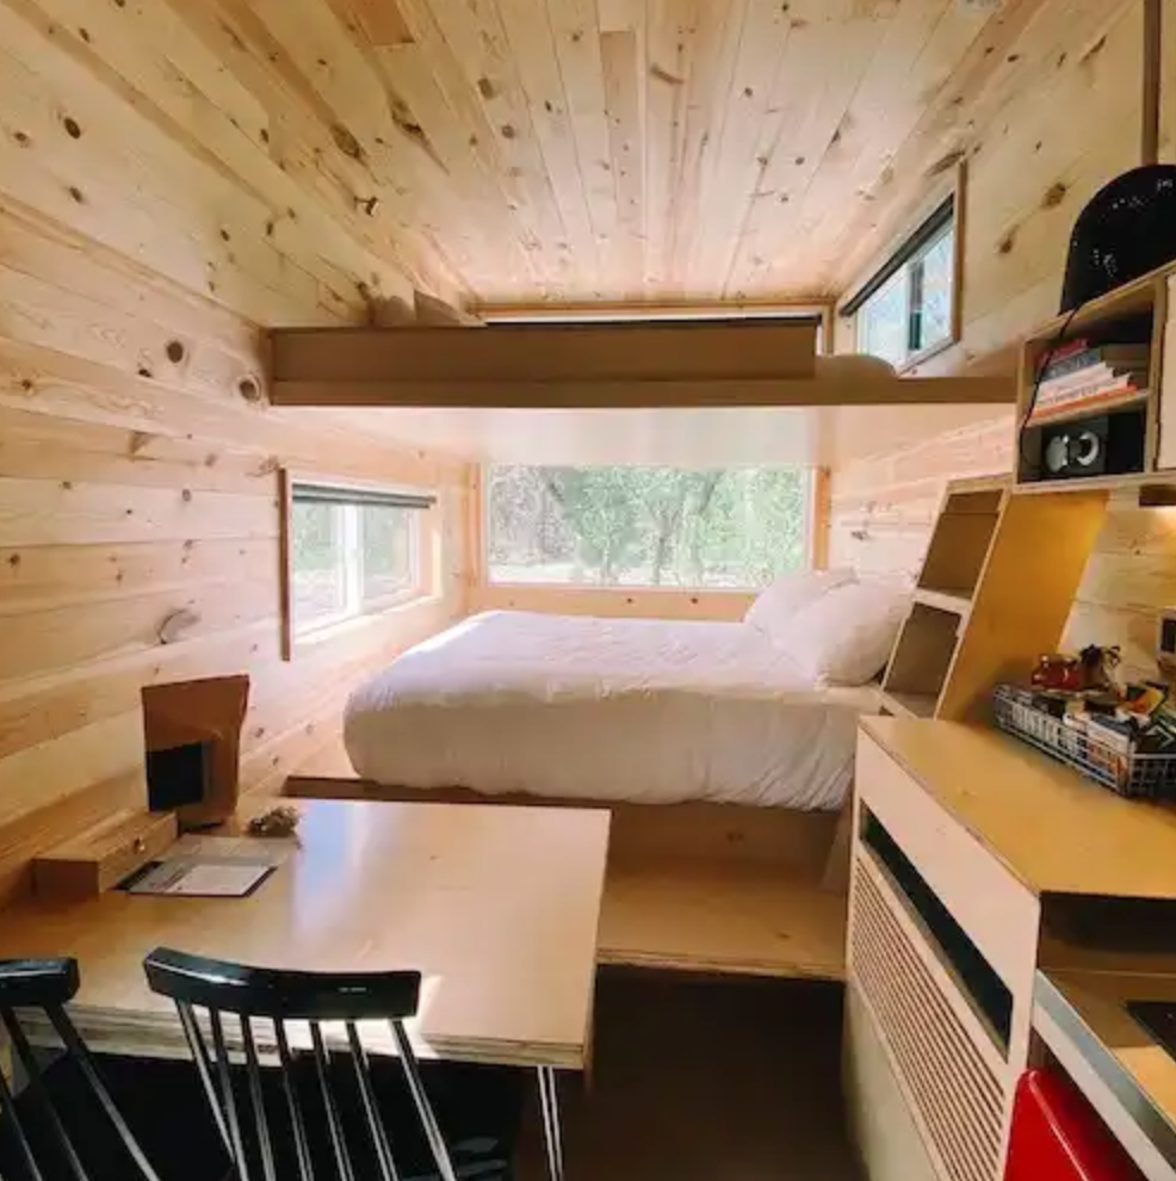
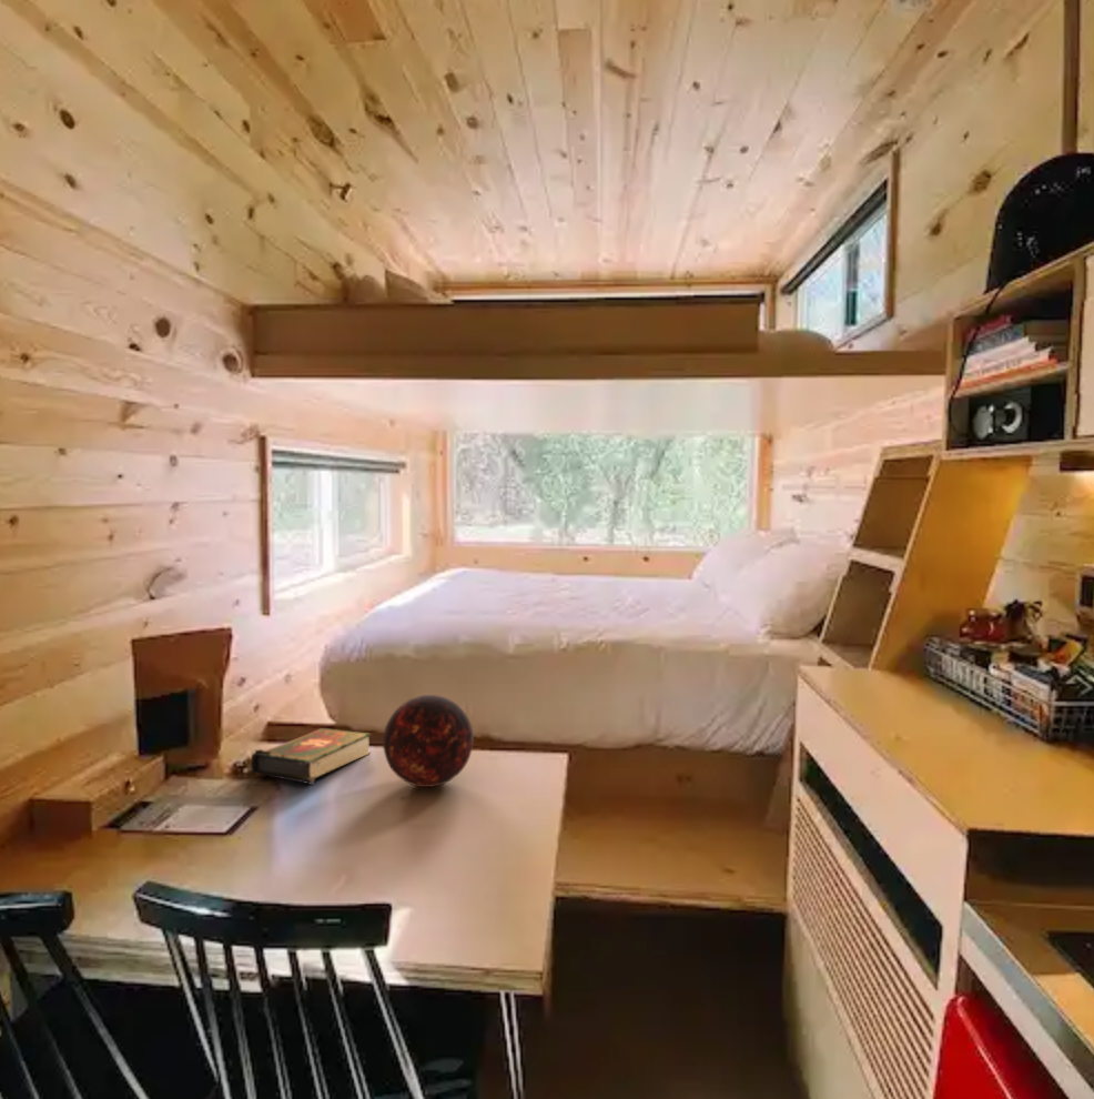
+ book [250,727,373,786]
+ decorative orb [382,694,475,788]
